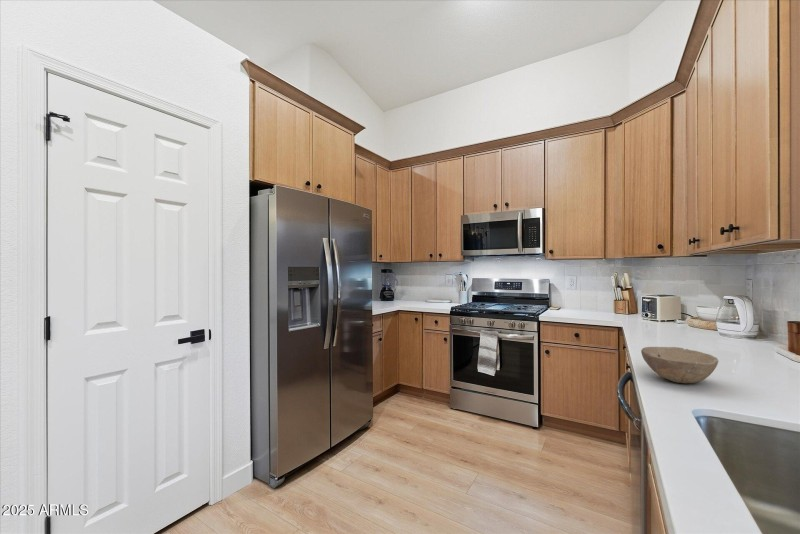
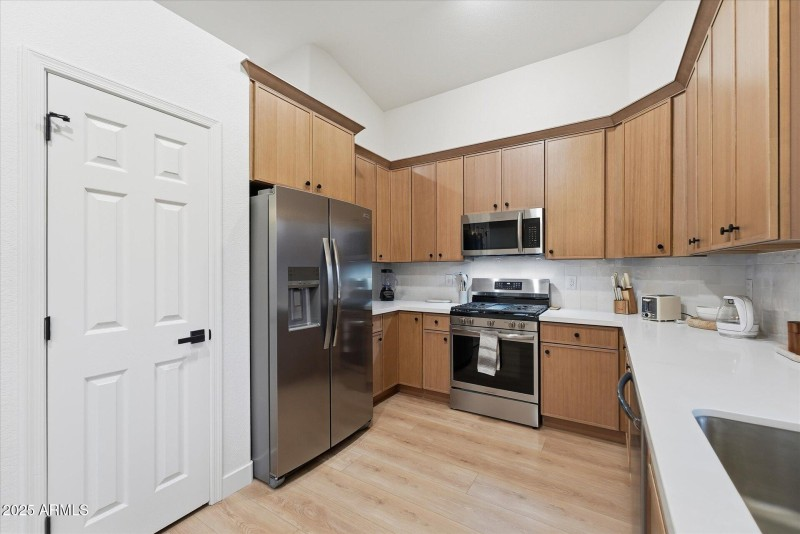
- bowl [640,346,719,384]
